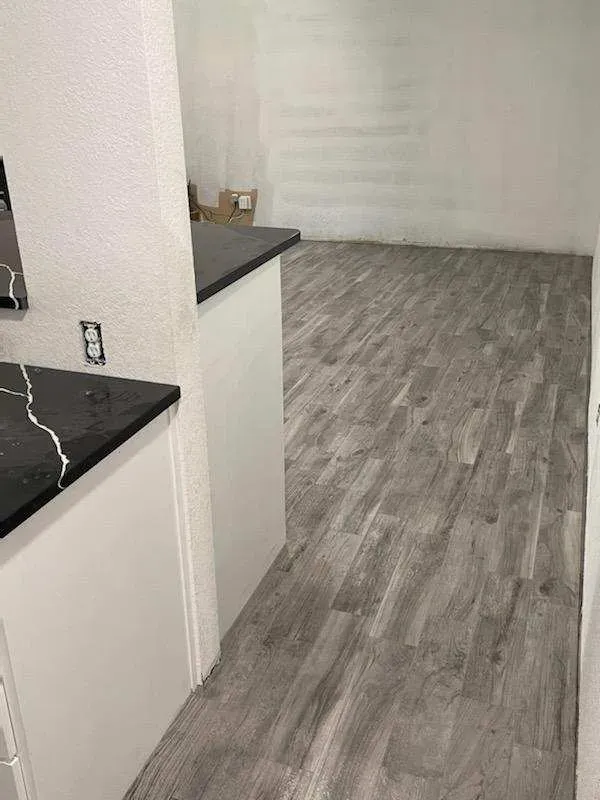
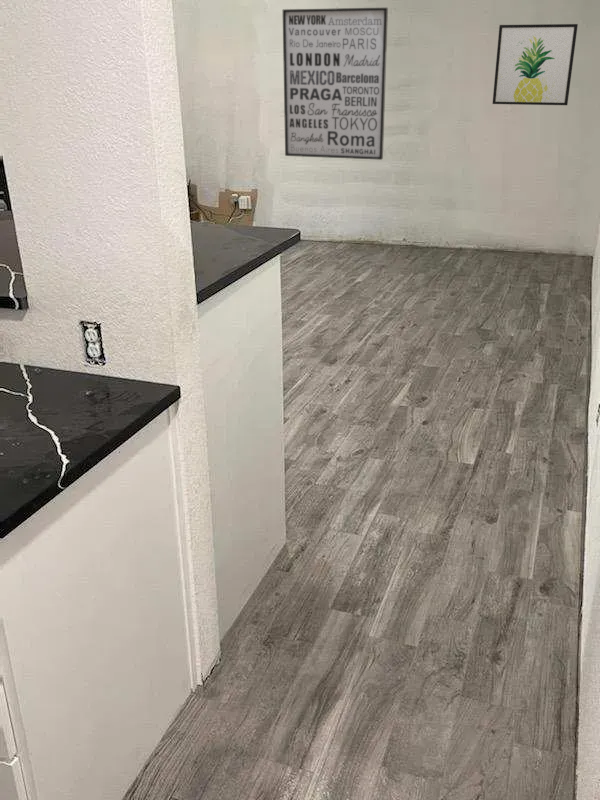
+ wall art [492,23,579,106]
+ wall art [282,7,389,161]
